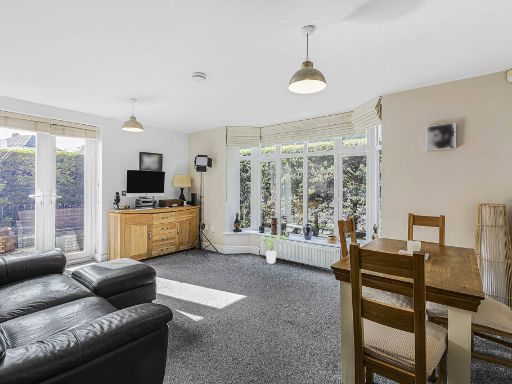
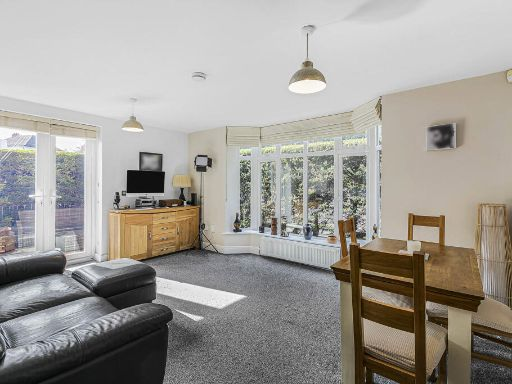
- house plant [259,234,288,265]
